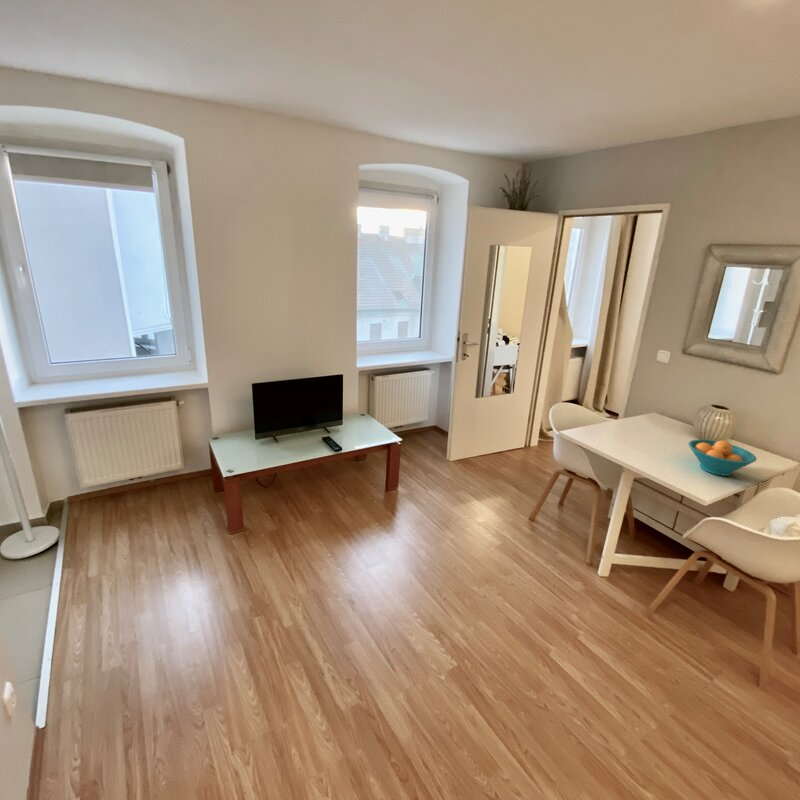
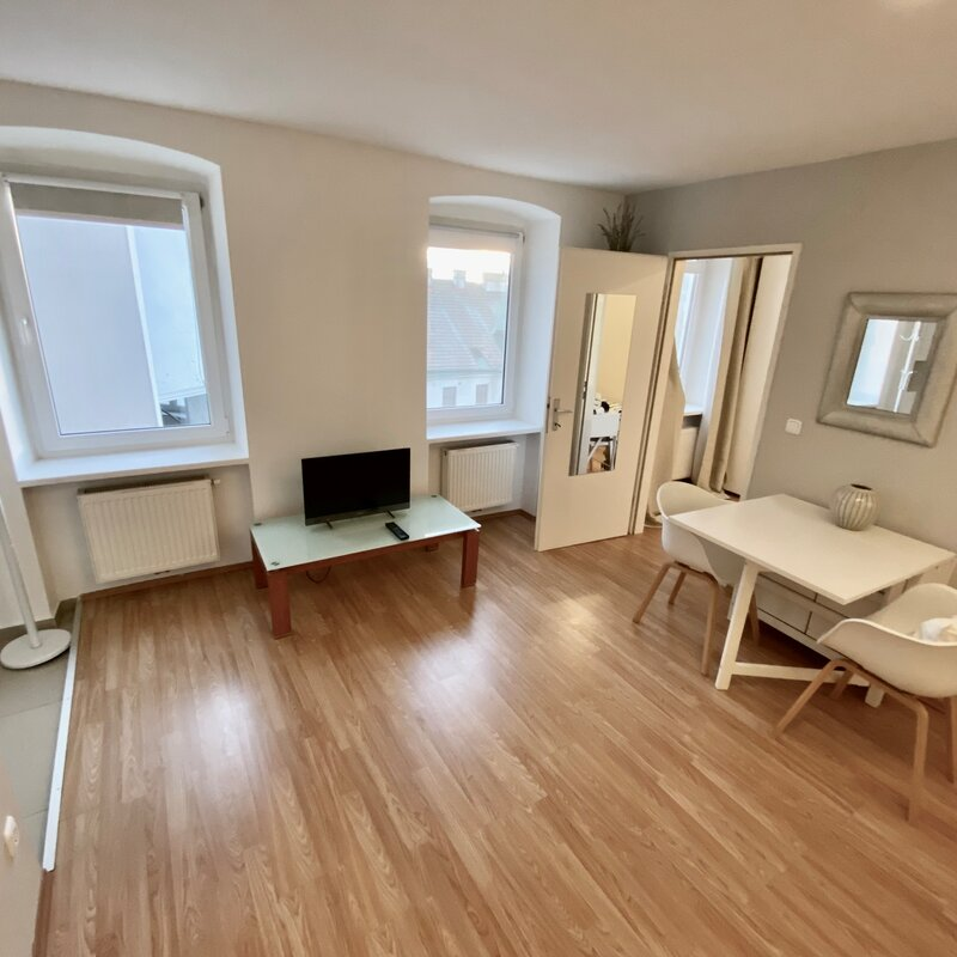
- fruit bowl [687,438,758,477]
